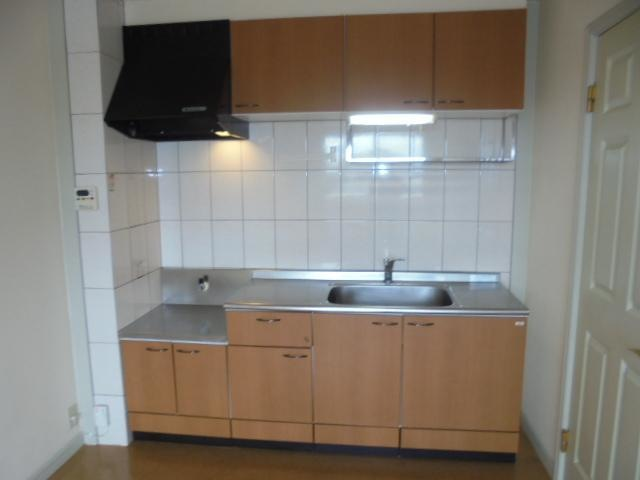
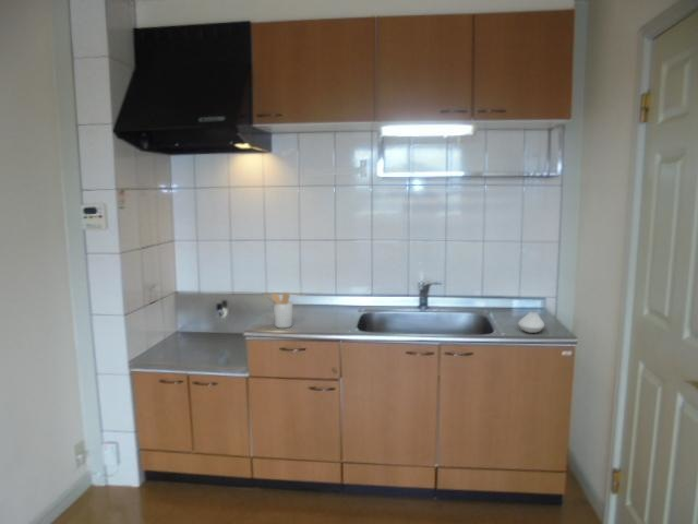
+ spoon rest [517,310,545,334]
+ utensil holder [264,291,293,329]
